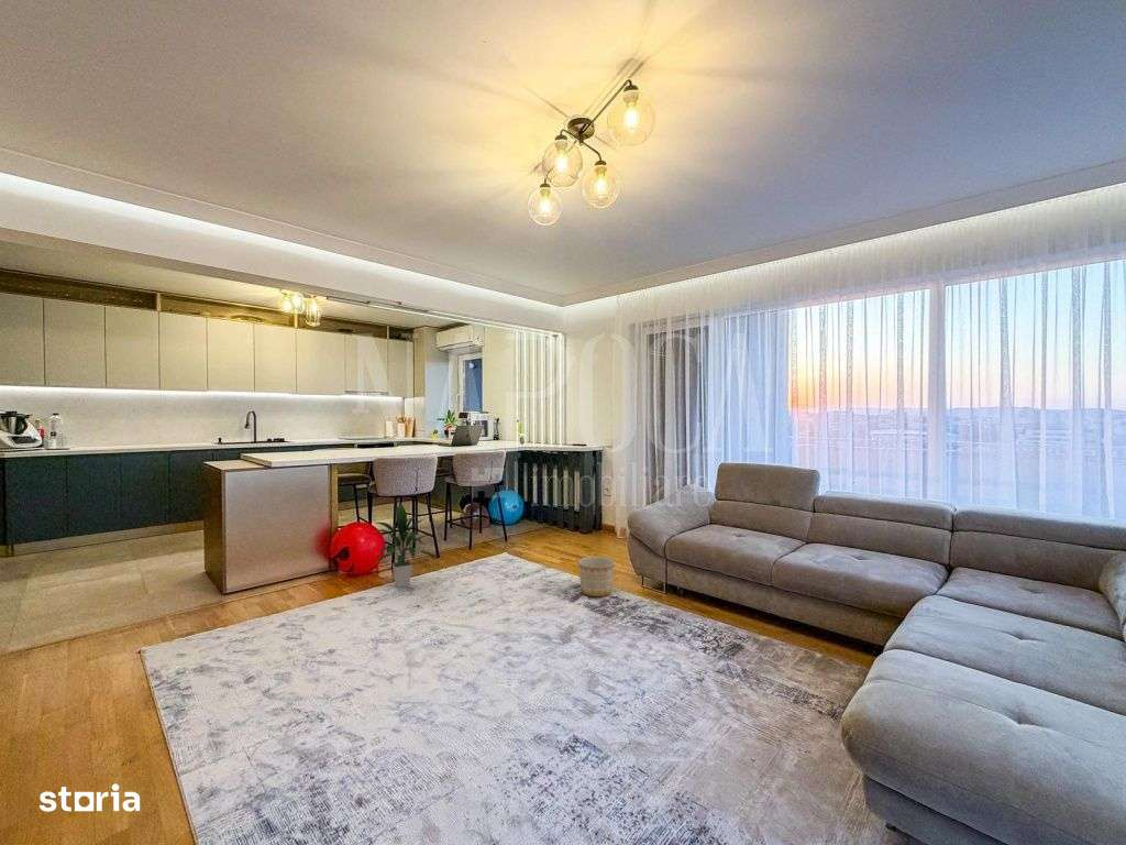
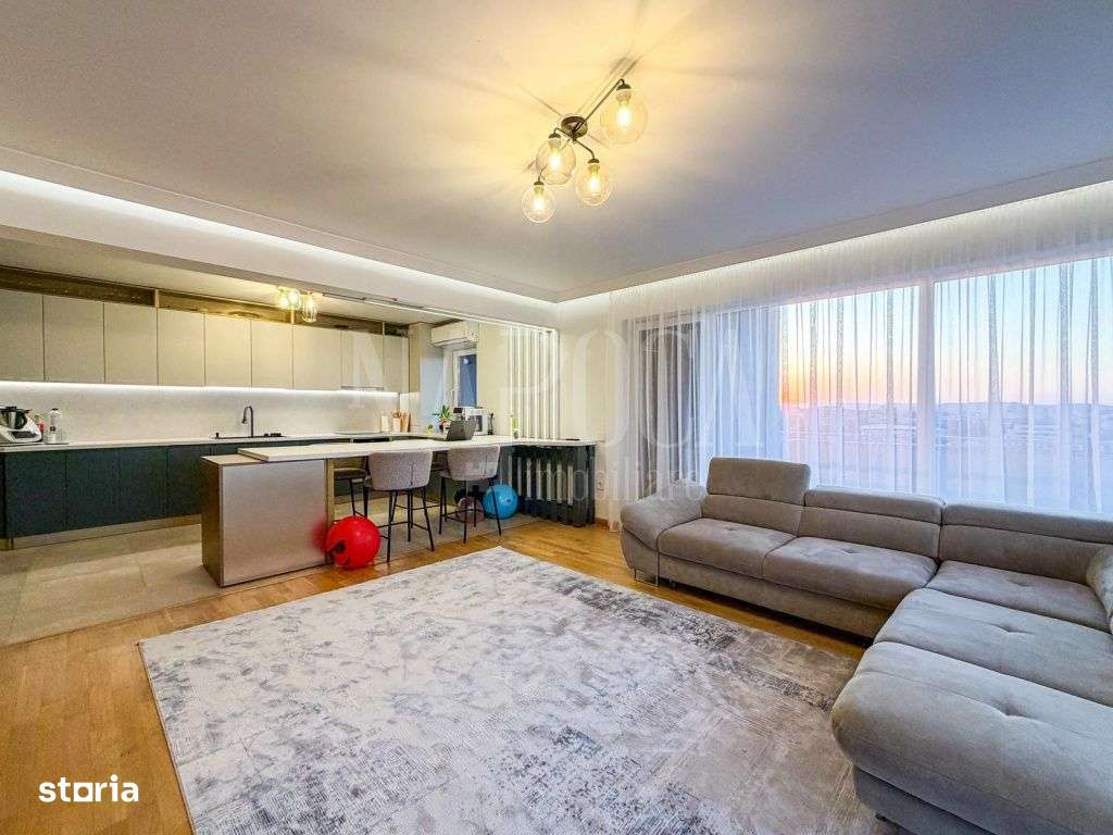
- indoor plant [374,502,439,589]
- planter [577,556,615,597]
